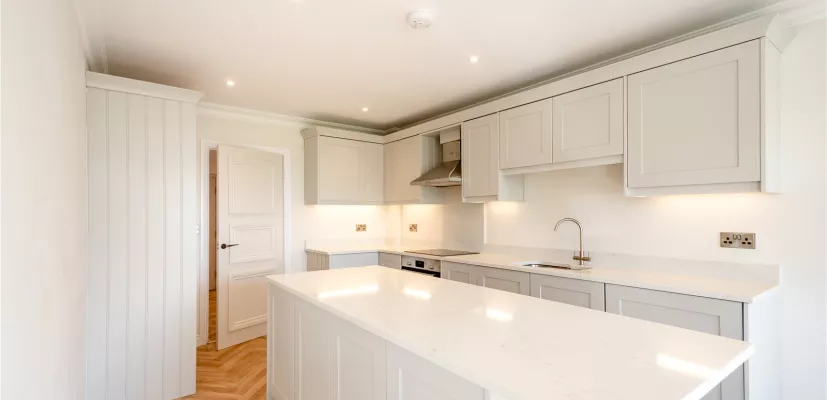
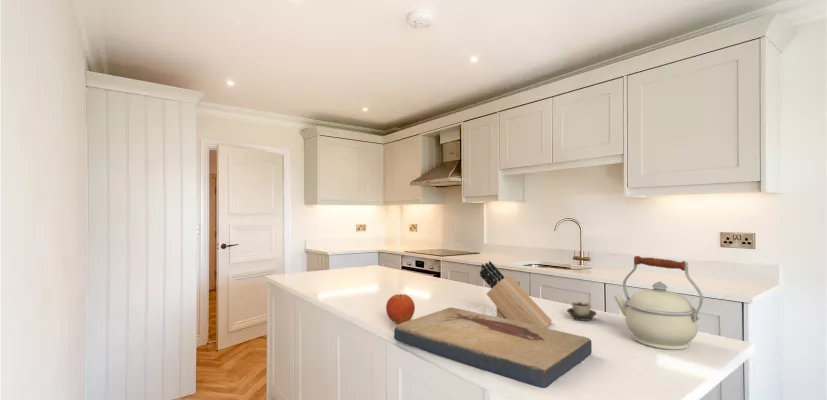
+ fish fossil [393,306,593,389]
+ knife block [479,260,553,328]
+ kettle [613,255,704,351]
+ cup [566,301,598,322]
+ fruit [385,293,416,324]
